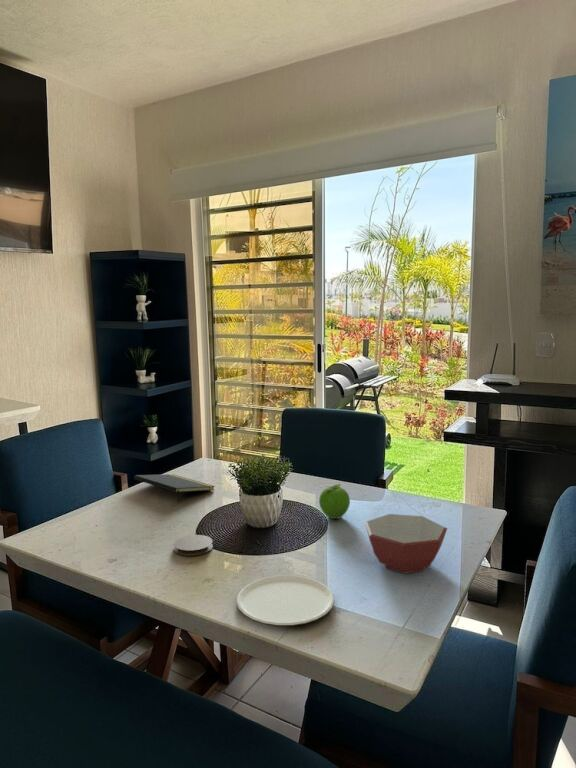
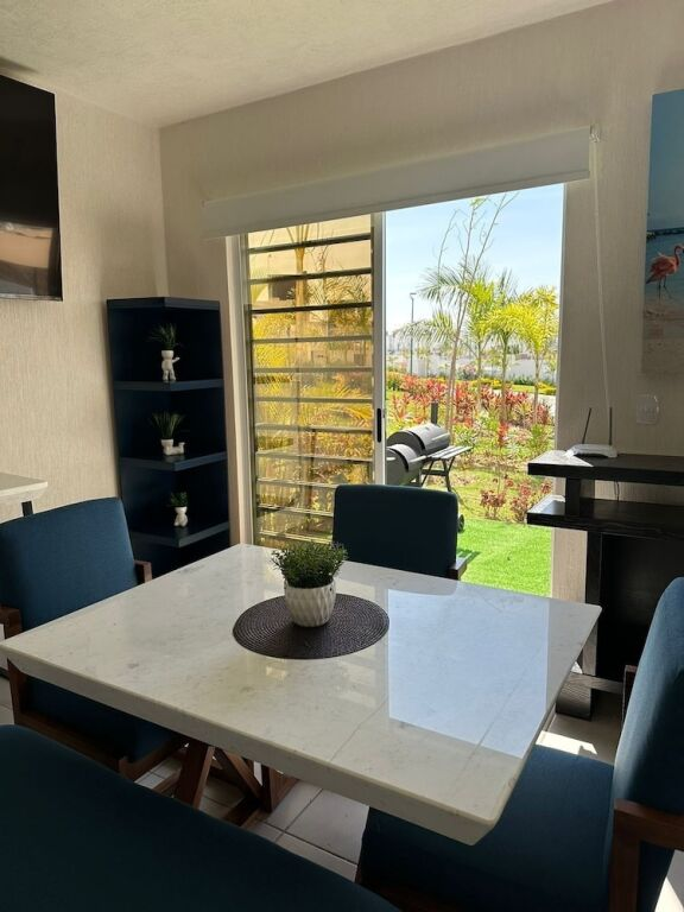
- notepad [133,473,216,503]
- coaster [173,534,214,557]
- bowl [364,513,448,575]
- plate [235,574,335,627]
- fruit [318,482,351,520]
